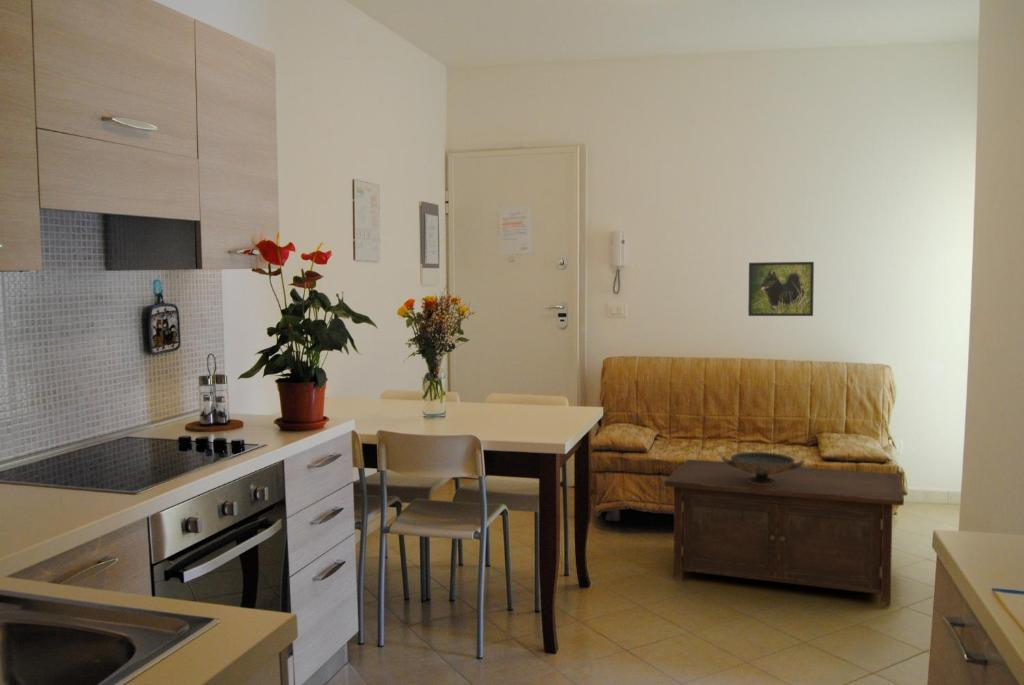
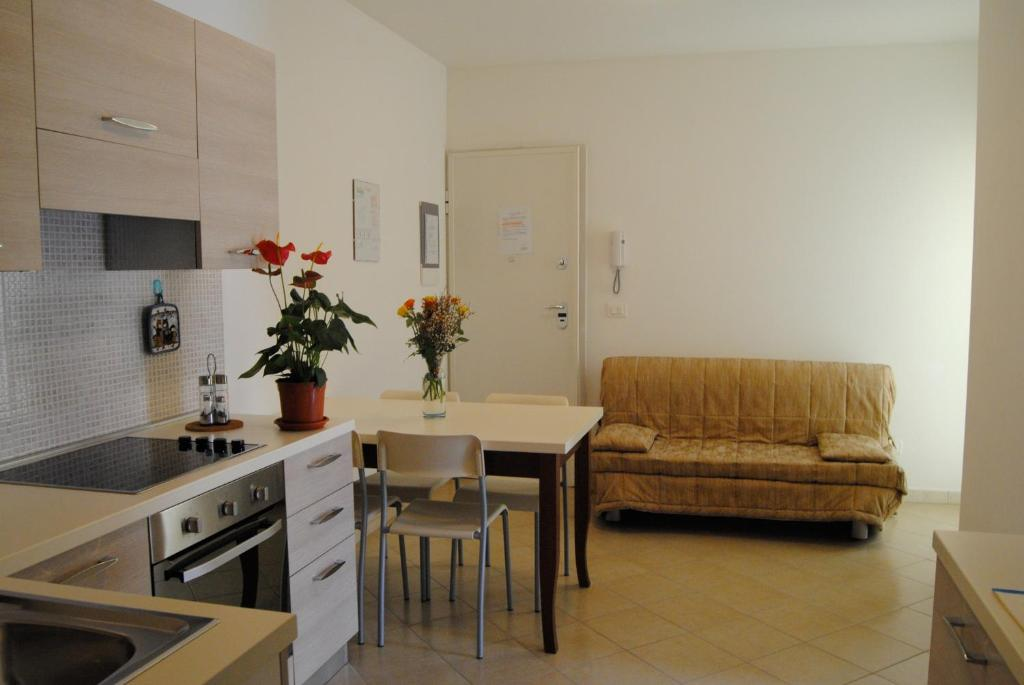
- decorative bowl [720,451,806,485]
- cabinet [664,459,905,608]
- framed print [747,261,815,317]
